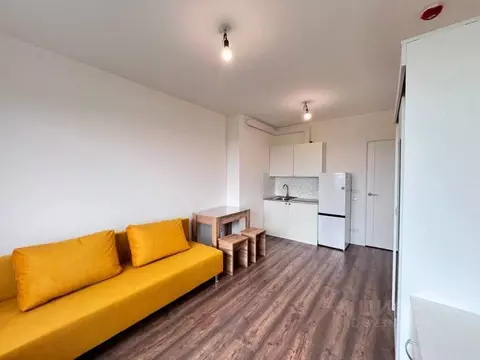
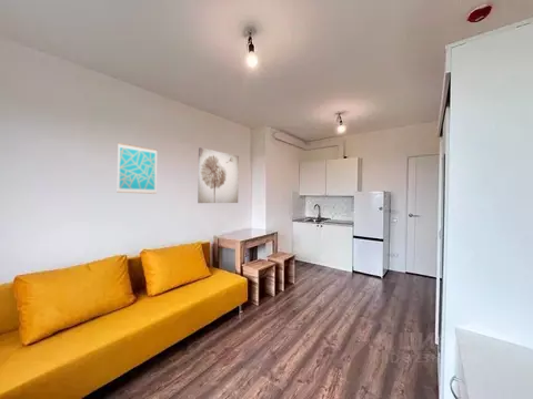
+ wall art [117,142,158,195]
+ wall art [197,146,240,204]
